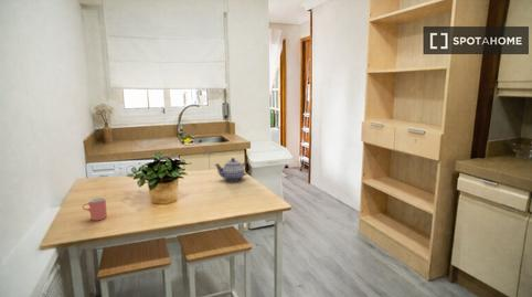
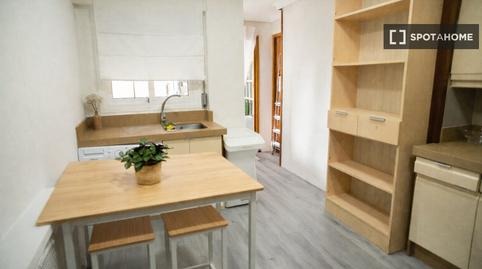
- cup [82,197,108,222]
- teapot [214,157,253,182]
